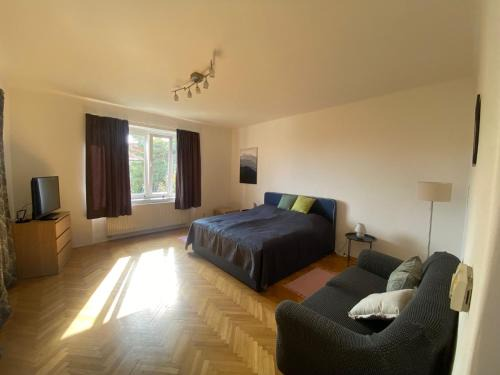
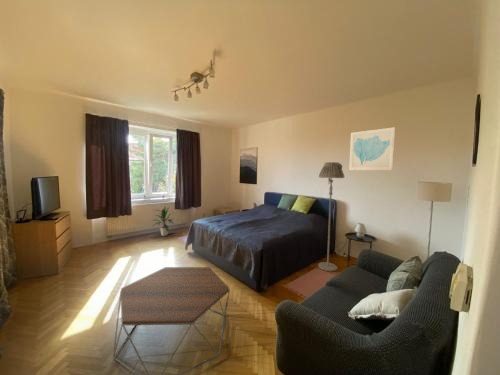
+ indoor plant [151,205,175,237]
+ wall art [348,126,396,171]
+ floor lamp [317,161,345,272]
+ coffee table [112,266,231,375]
